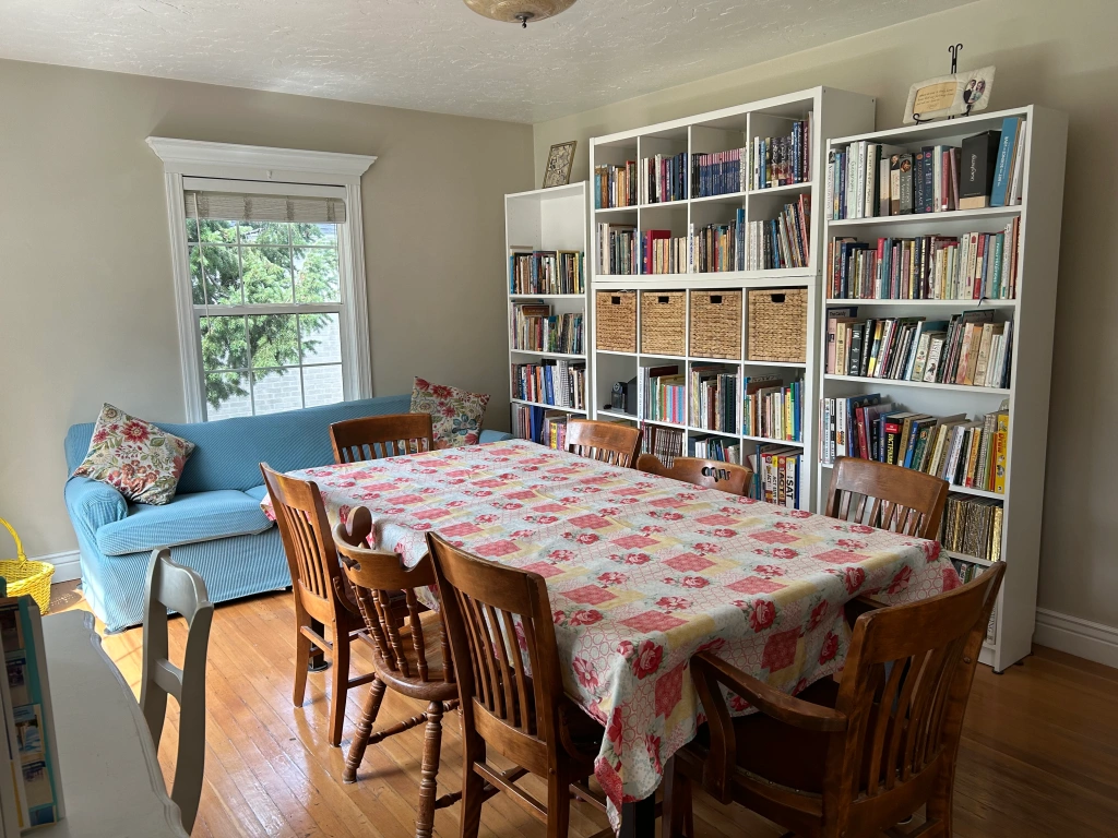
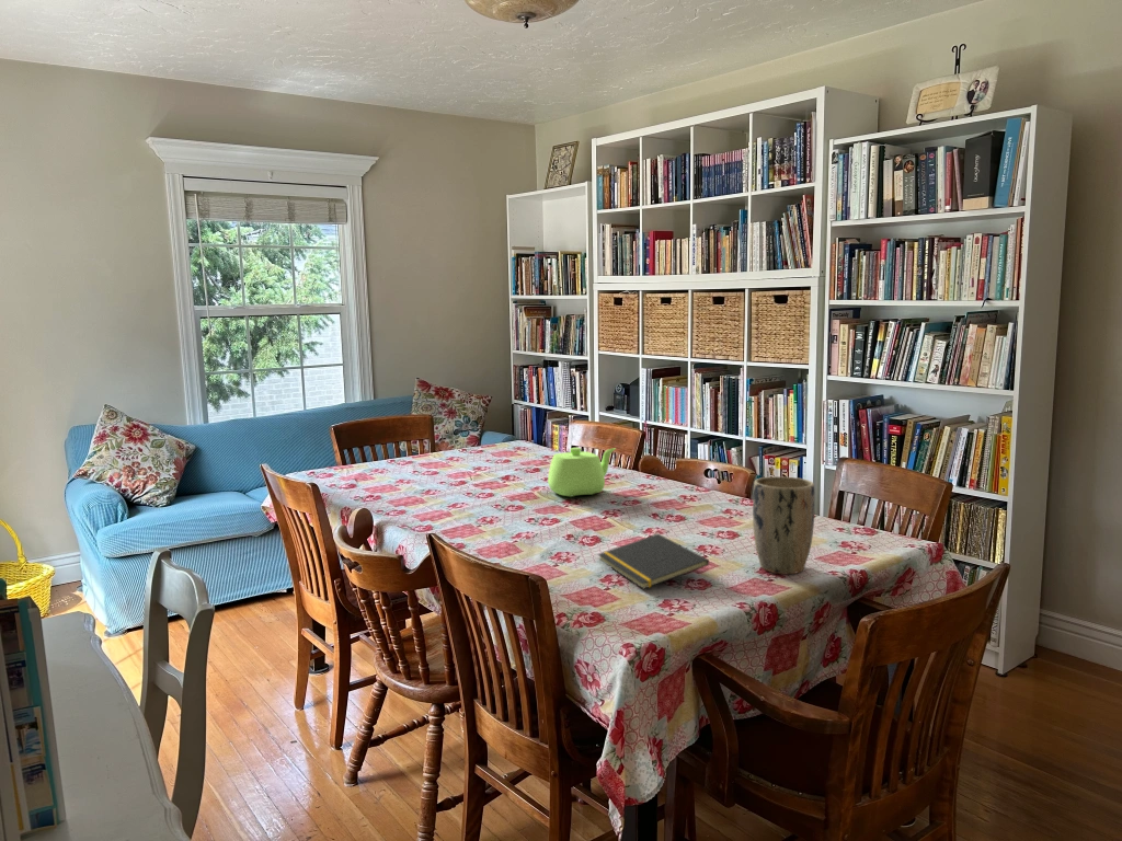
+ notepad [597,532,710,590]
+ teapot [547,447,617,498]
+ plant pot [752,475,816,575]
